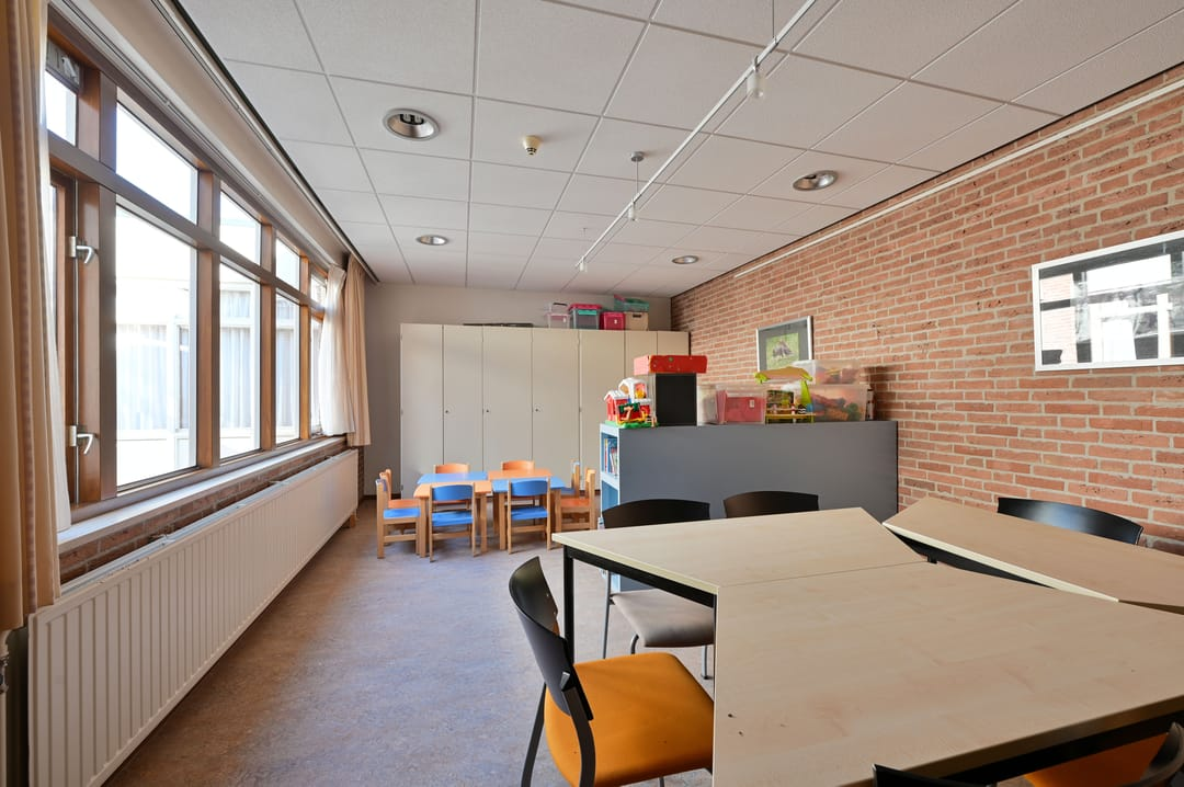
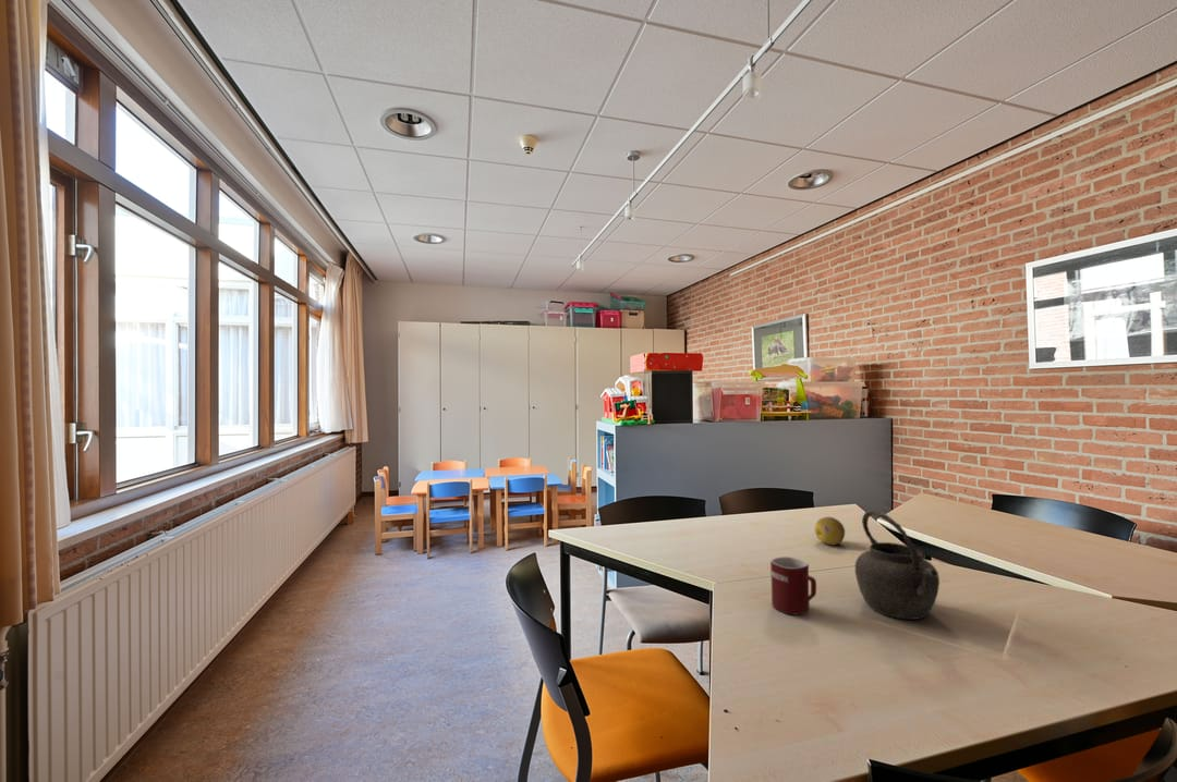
+ fruit [814,516,846,547]
+ mug [769,555,817,616]
+ kettle [854,509,941,621]
